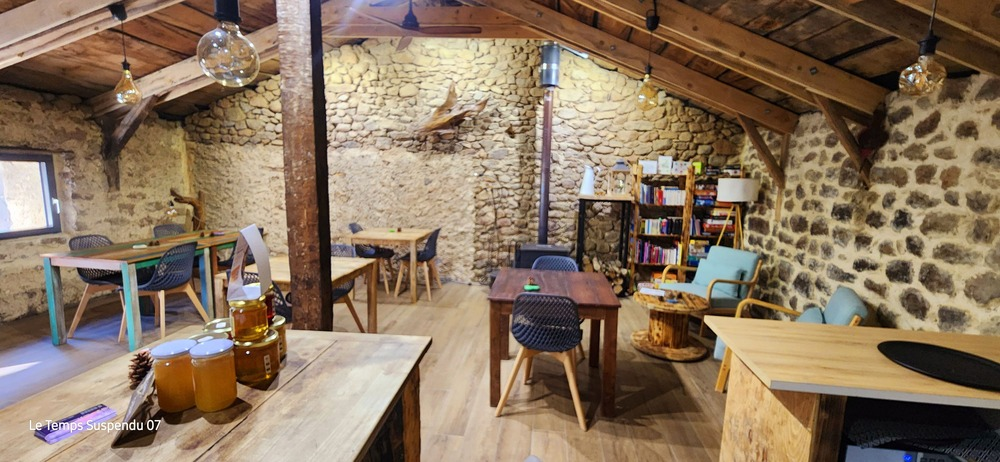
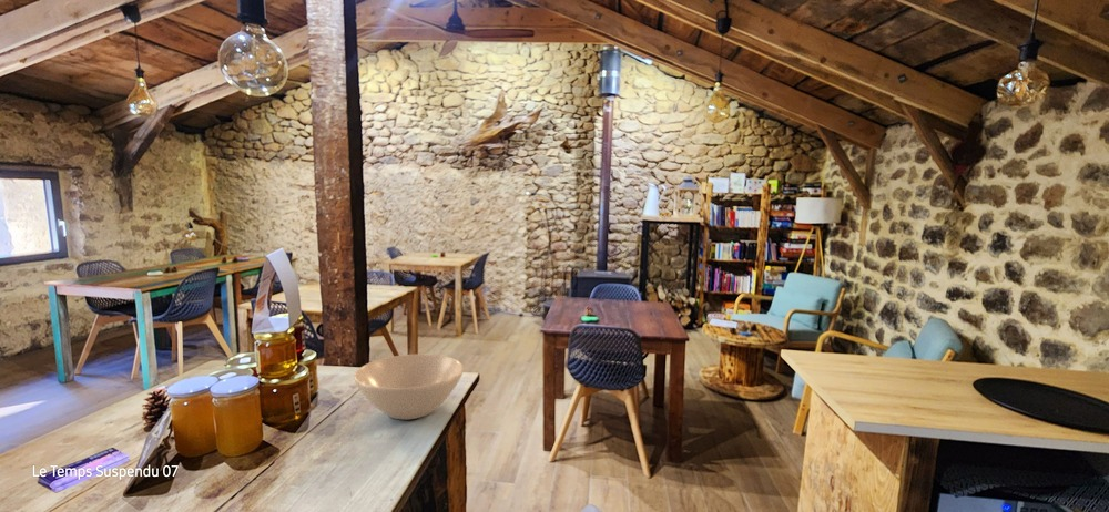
+ bowl [353,354,465,420]
